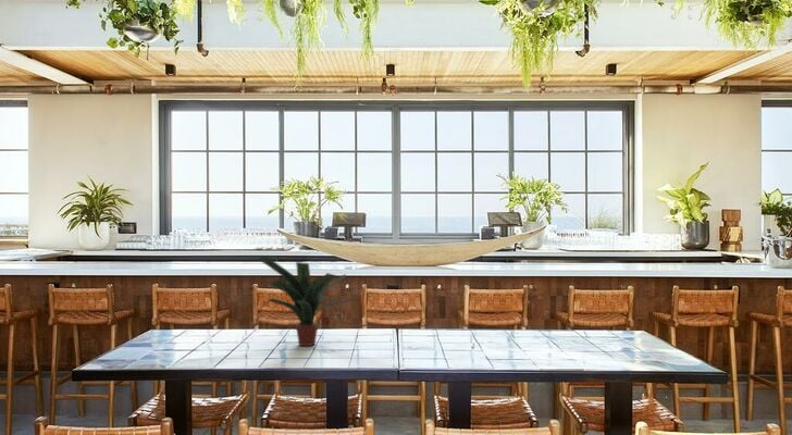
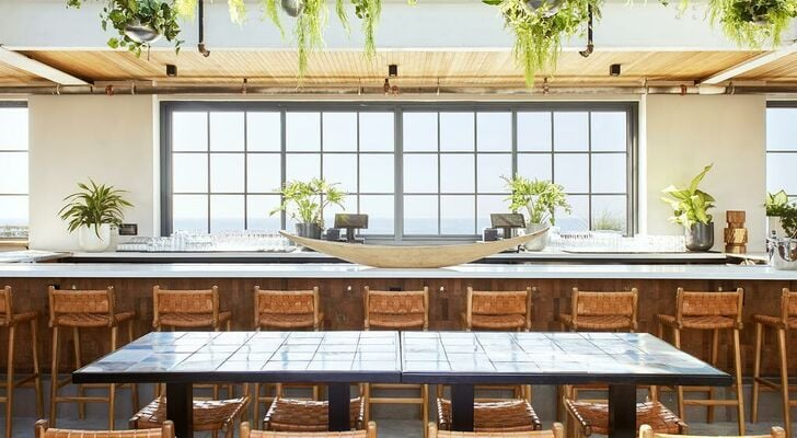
- potted plant [256,256,351,347]
